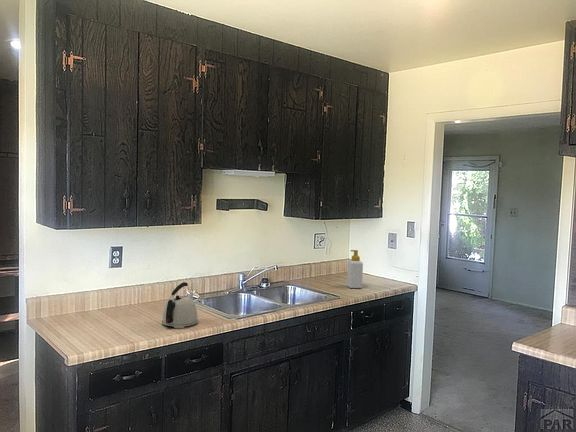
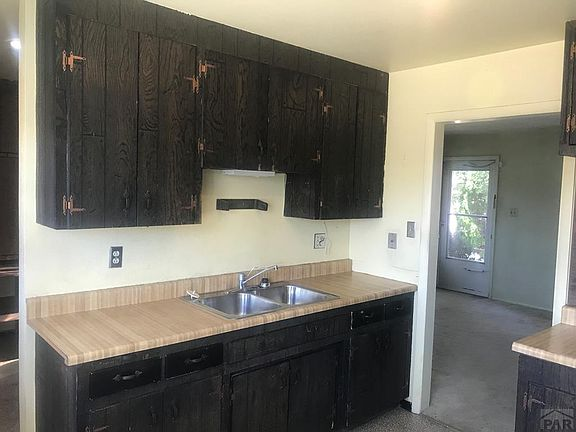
- soap bottle [346,249,364,289]
- kettle [161,281,199,329]
